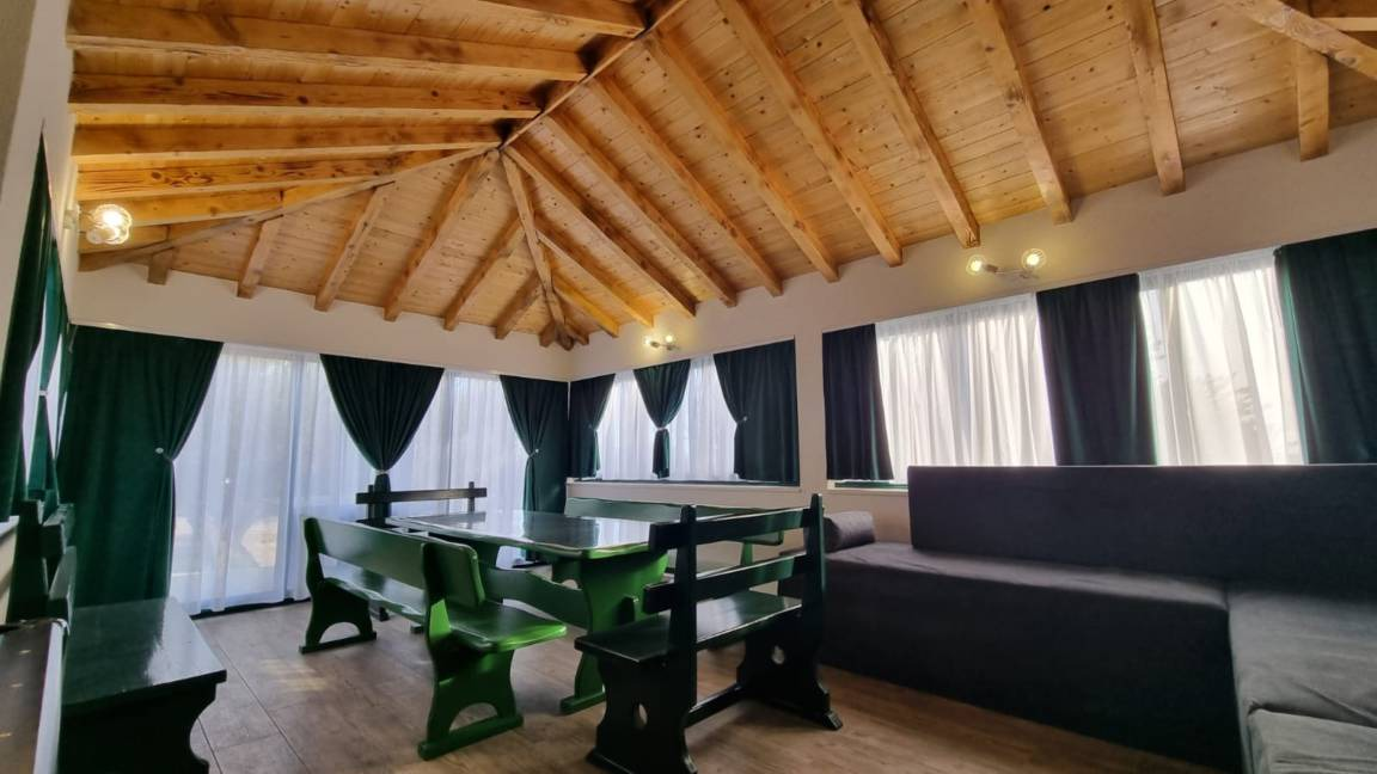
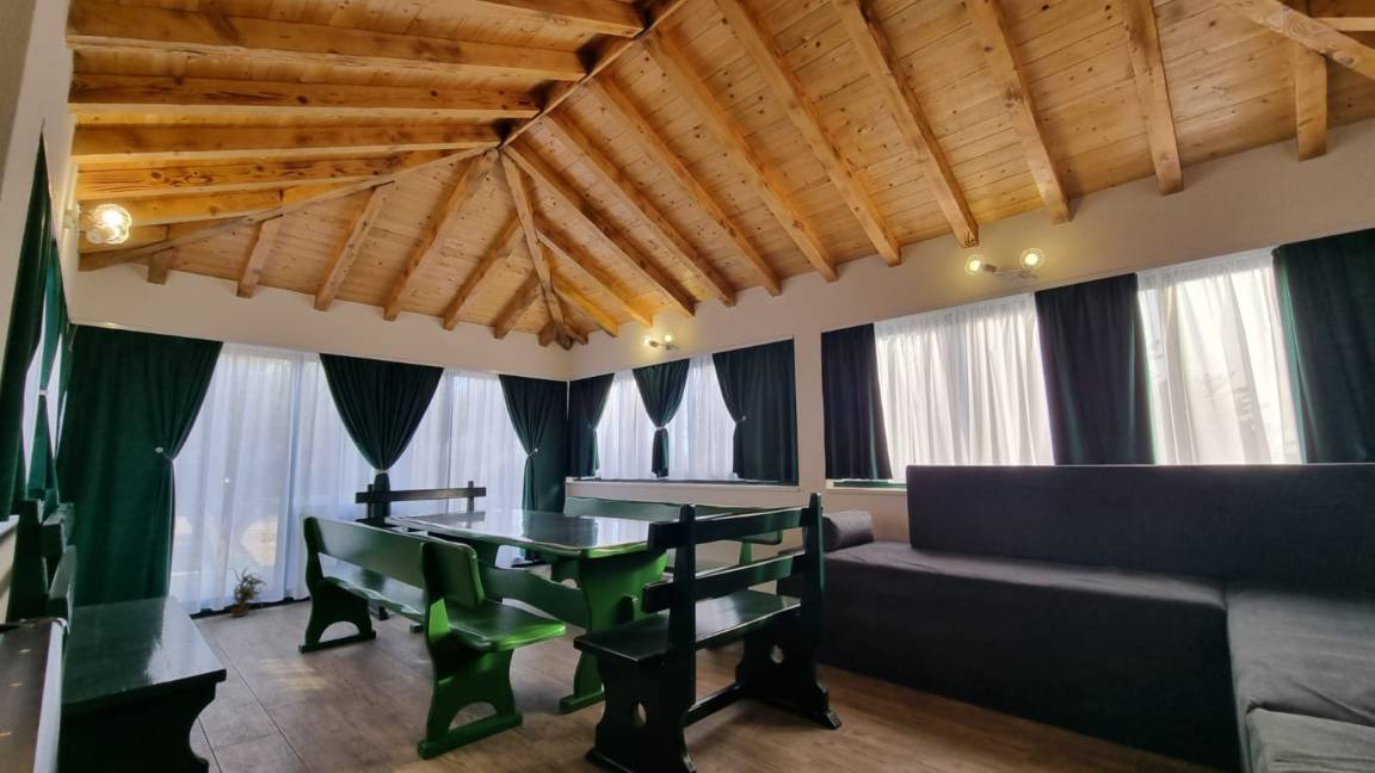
+ potted plant [224,565,269,618]
